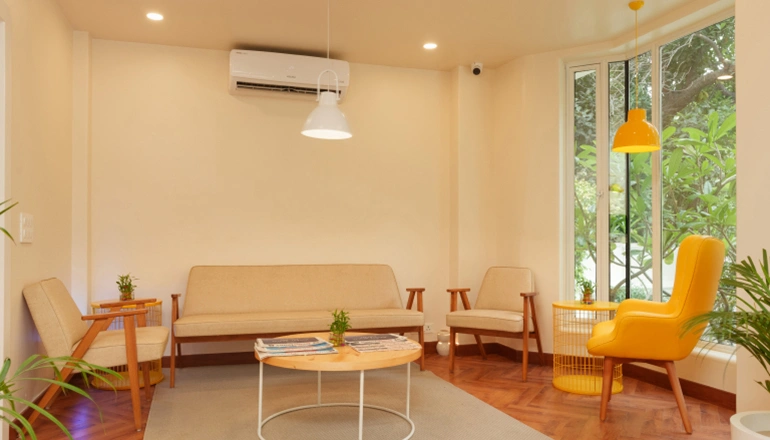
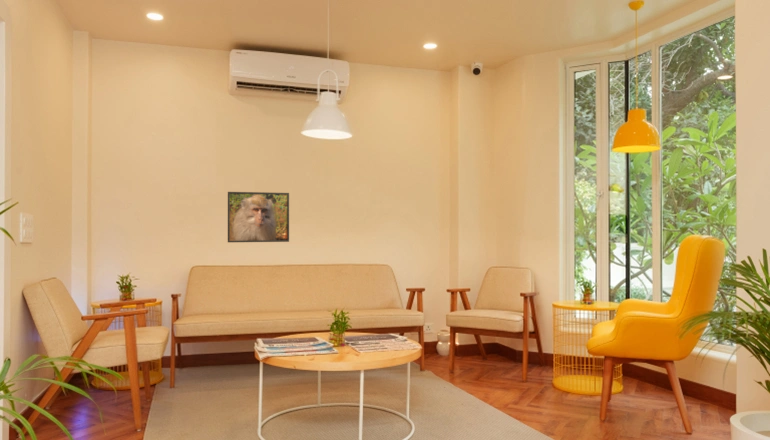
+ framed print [227,191,290,243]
